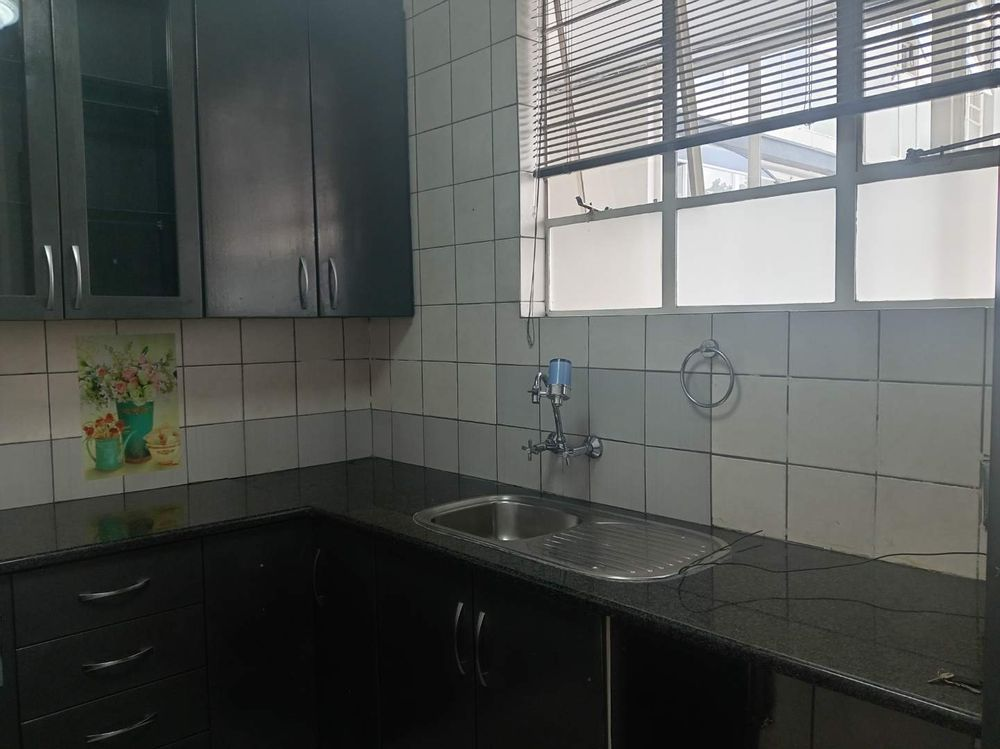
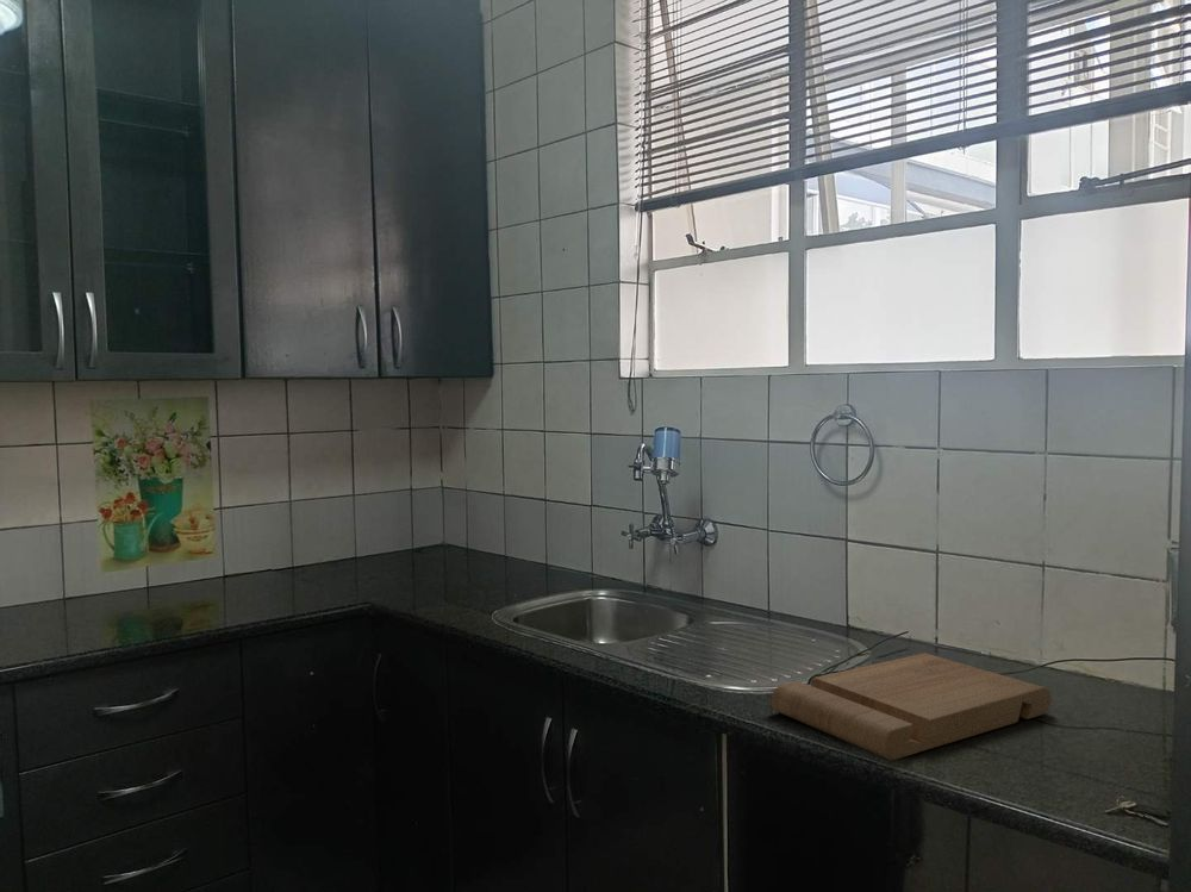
+ cutting board [769,651,1052,761]
